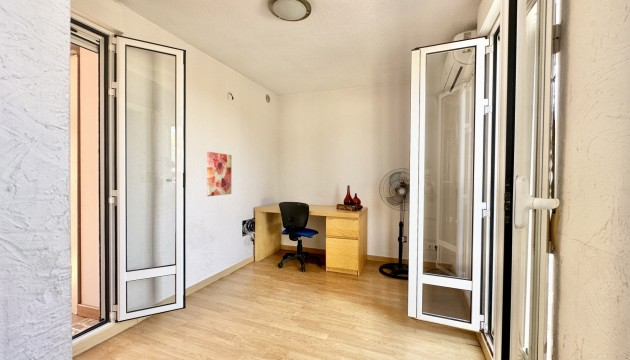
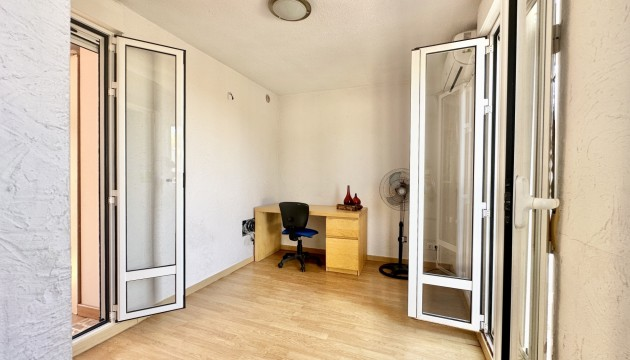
- wall art [206,151,233,197]
